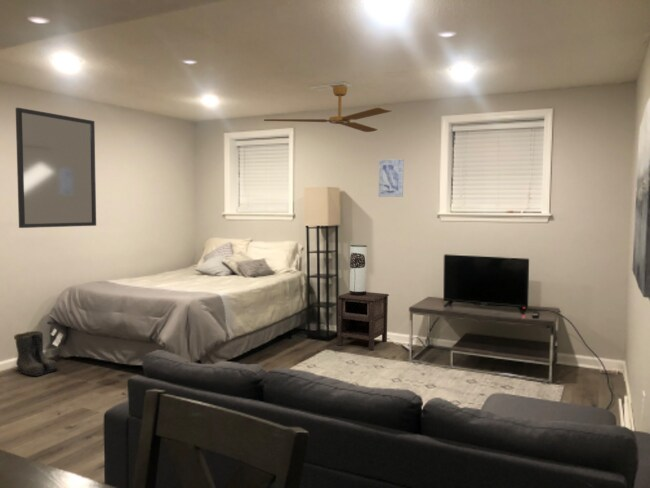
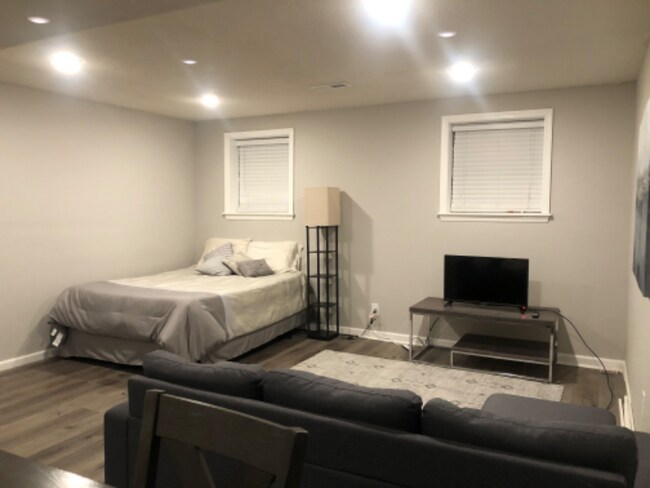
- ceiling fan [263,85,392,133]
- nightstand [336,291,390,351]
- wall art [377,158,405,198]
- home mirror [15,107,97,229]
- table lamp [348,244,368,296]
- boots [13,330,61,377]
